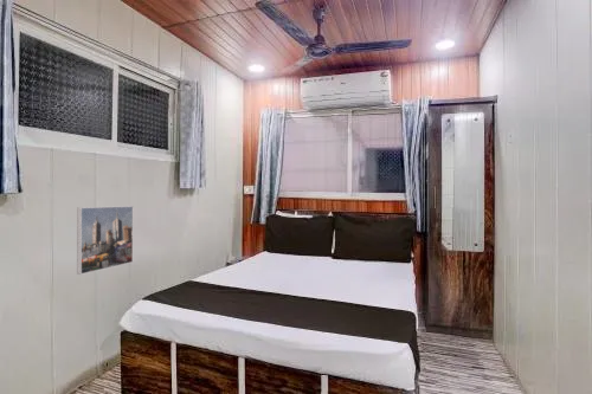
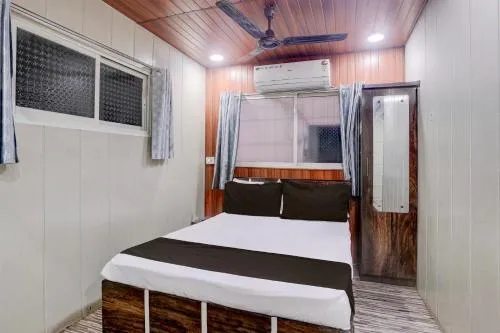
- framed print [76,205,134,276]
